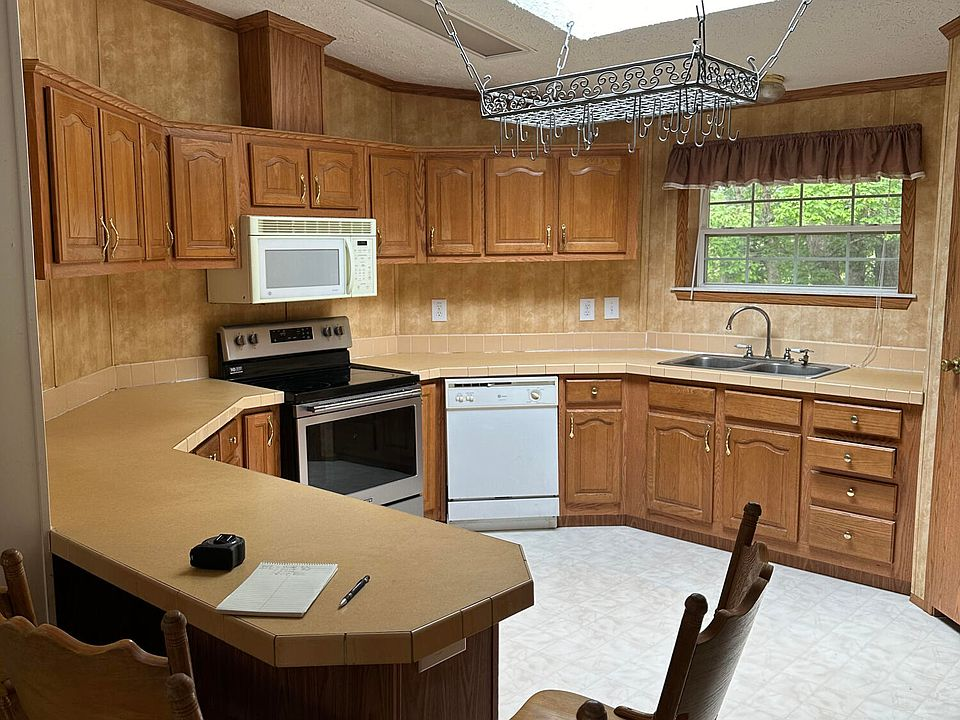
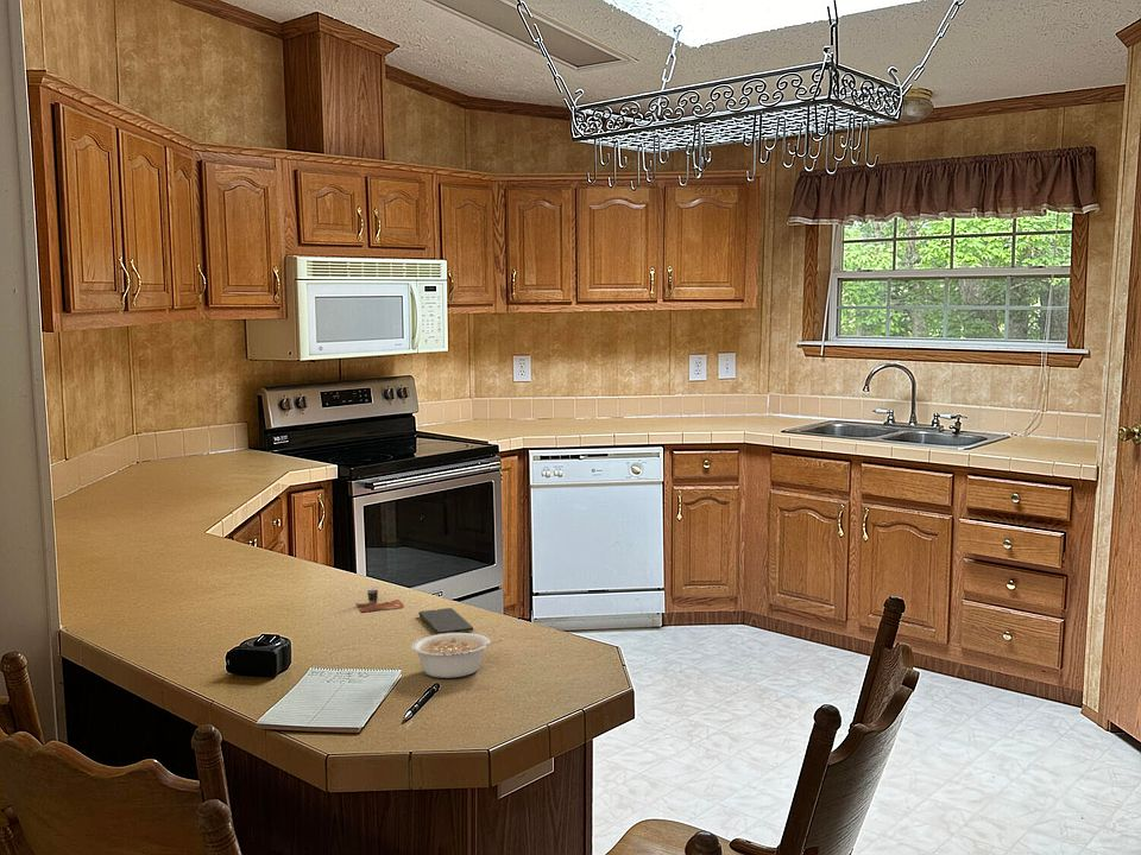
+ smartphone [417,607,474,634]
+ legume [410,632,505,679]
+ cup [354,587,405,613]
